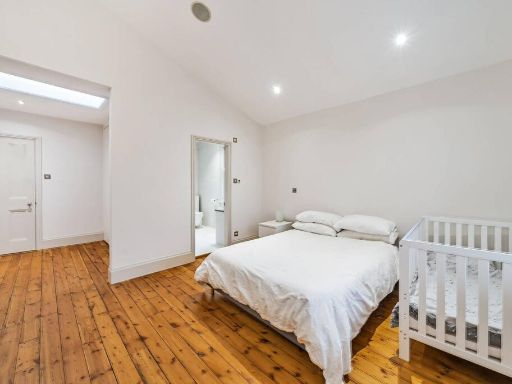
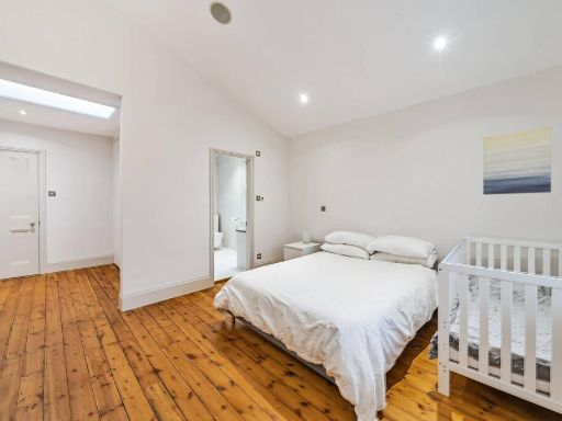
+ wall art [482,126,552,195]
